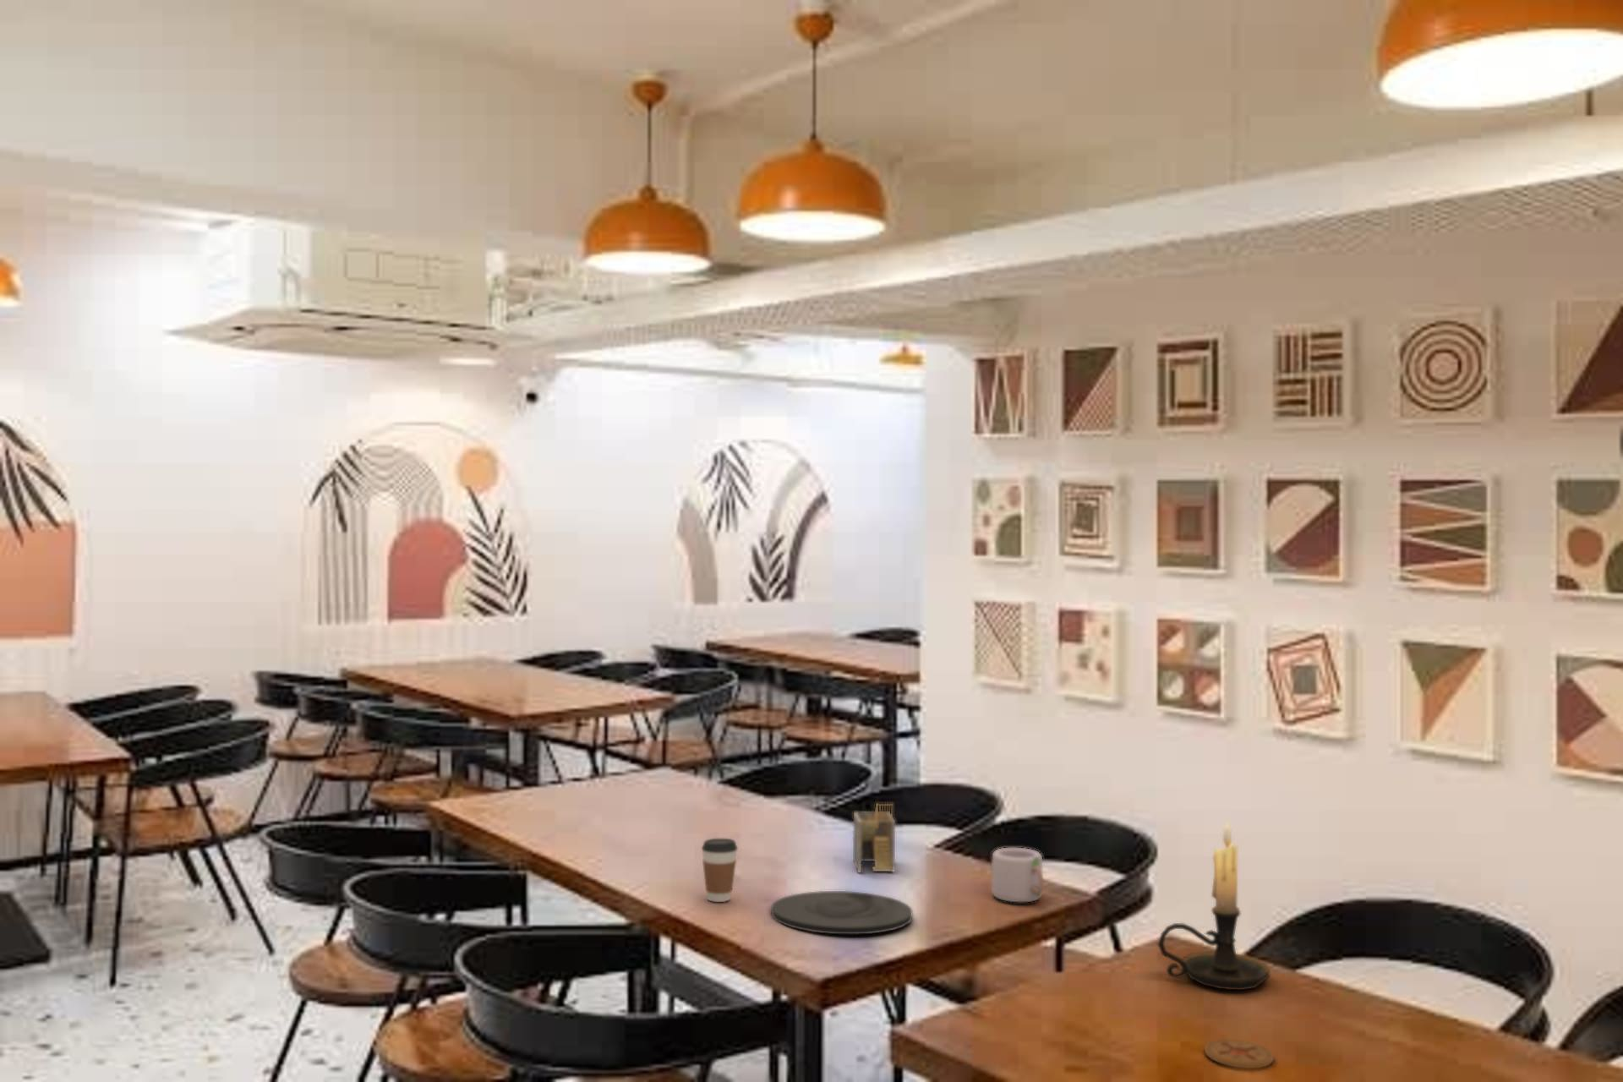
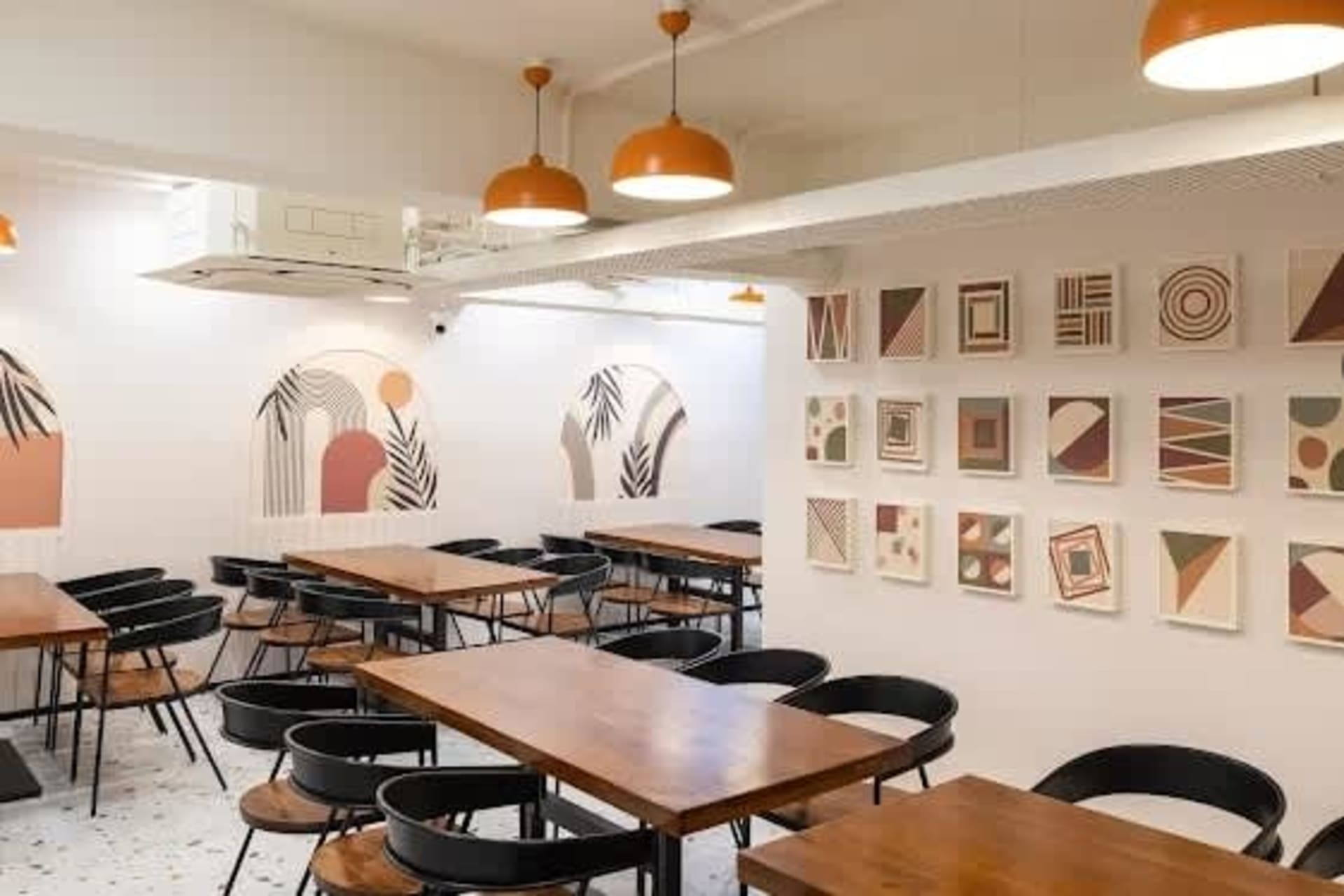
- coaster [1204,1039,1275,1070]
- napkin holder [853,802,896,873]
- candle holder [1157,820,1270,990]
- plate [770,890,913,935]
- coffee cup [700,838,739,903]
- mug [990,847,1045,903]
